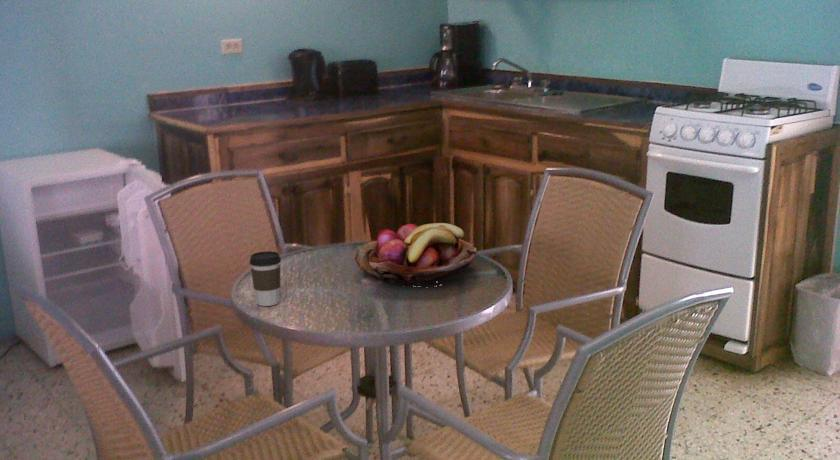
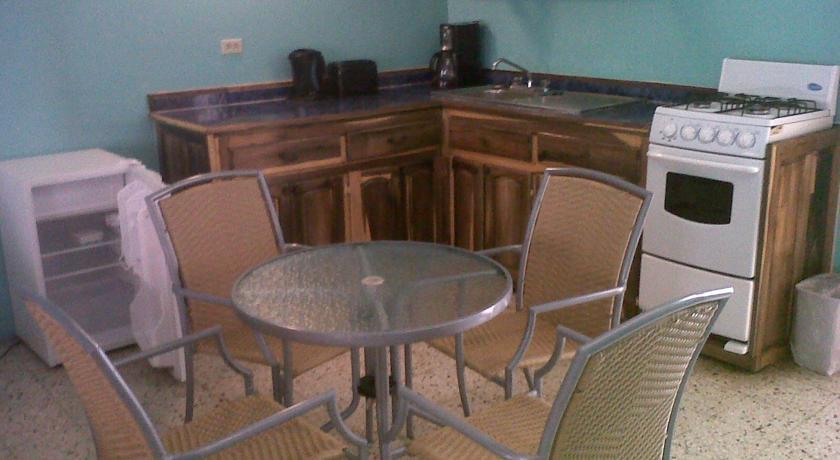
- coffee cup [249,250,282,307]
- fruit basket [354,222,478,287]
